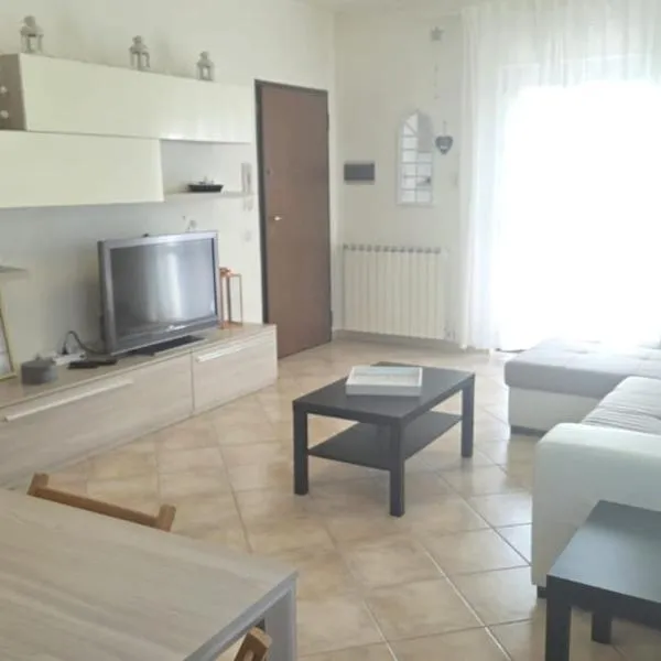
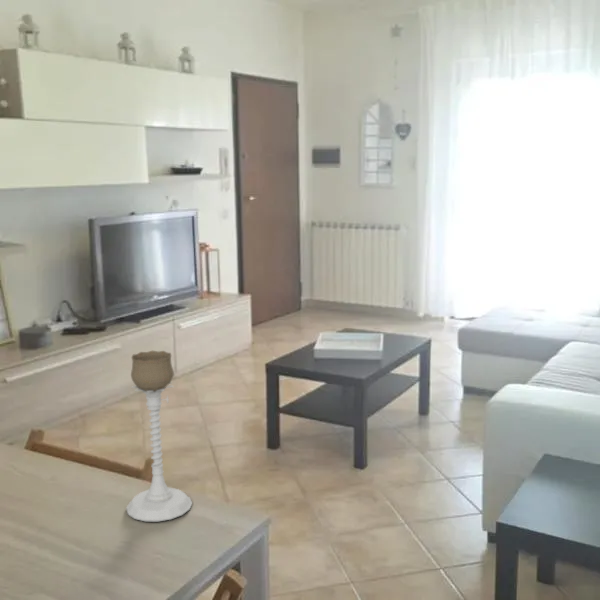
+ candle holder [125,350,193,522]
